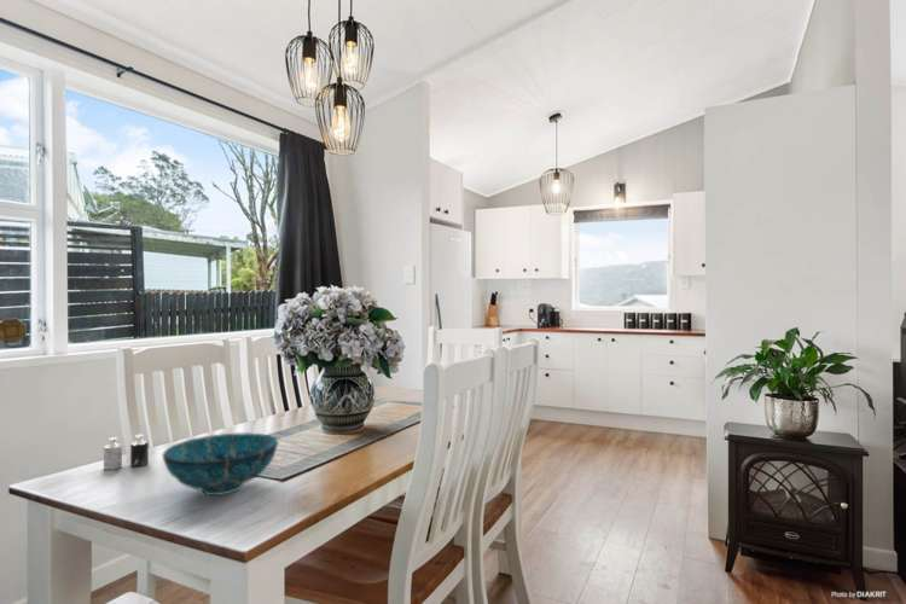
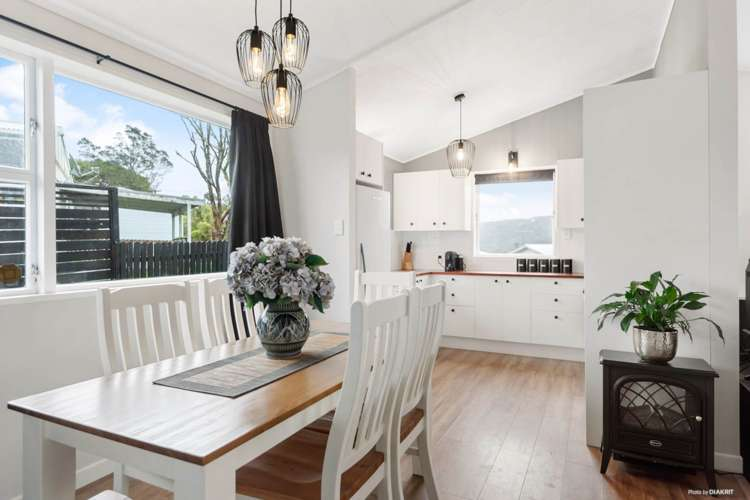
- decorative bowl [162,431,279,496]
- candle [103,432,150,471]
